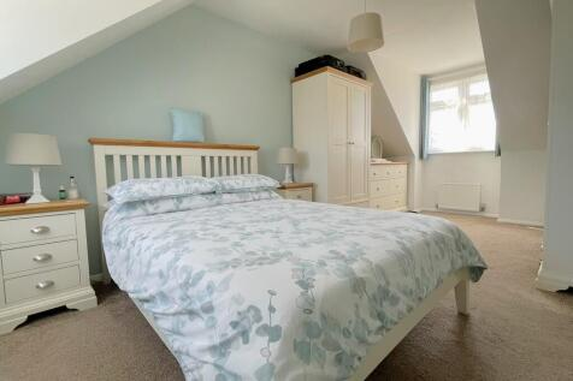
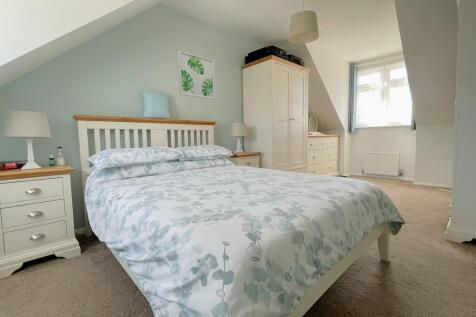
+ wall art [177,50,216,100]
